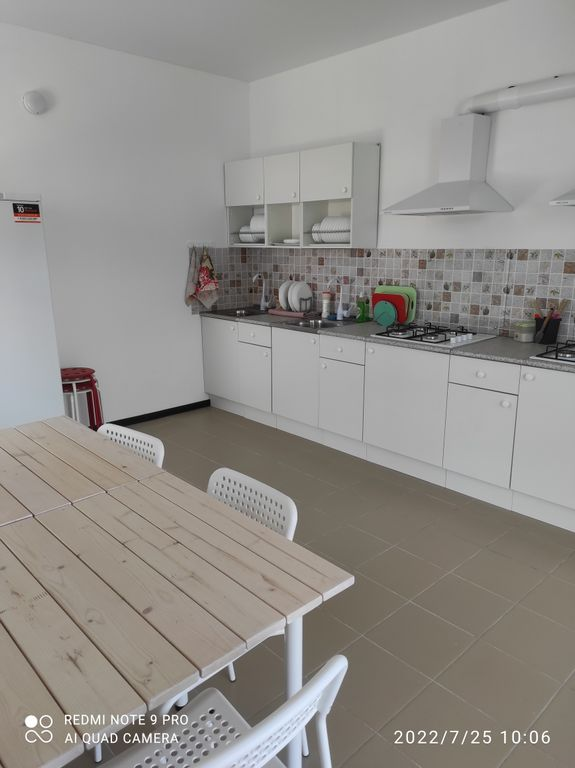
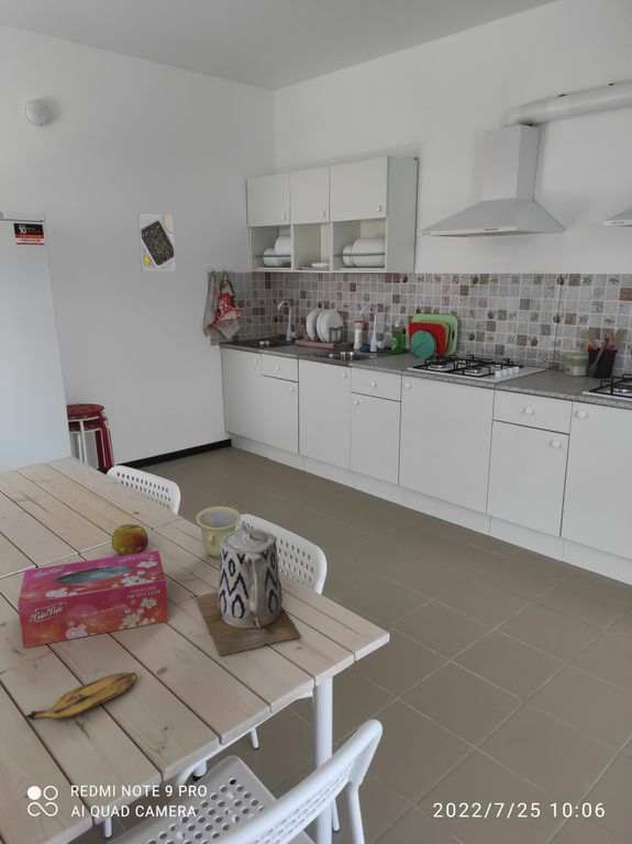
+ fruit [111,523,149,556]
+ teapot [195,520,302,656]
+ cup [195,506,242,558]
+ tissue box [16,549,169,648]
+ banana [23,671,138,721]
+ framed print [136,212,177,271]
